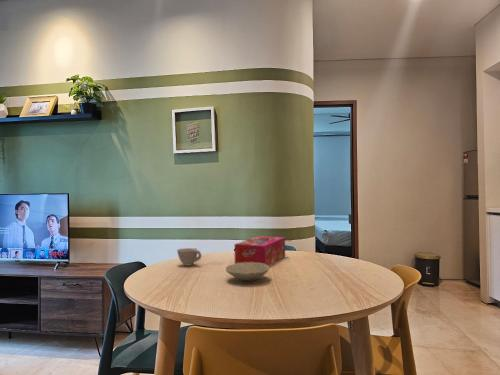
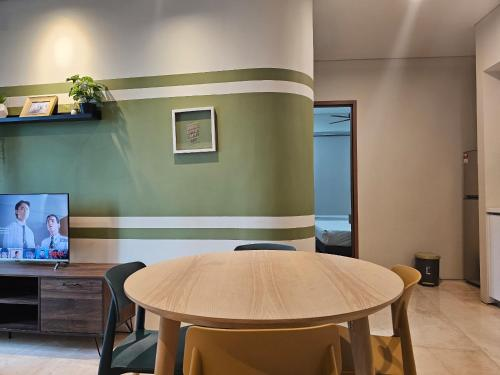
- bowl [225,262,270,282]
- cup [176,247,202,266]
- tissue box [233,235,286,267]
